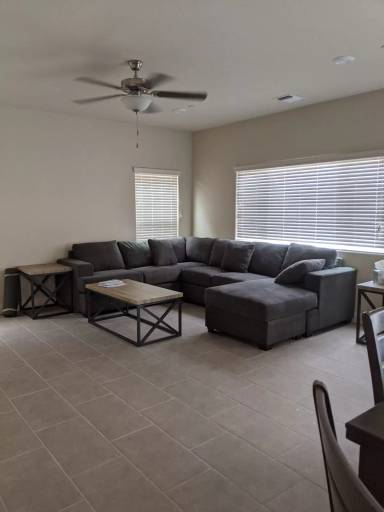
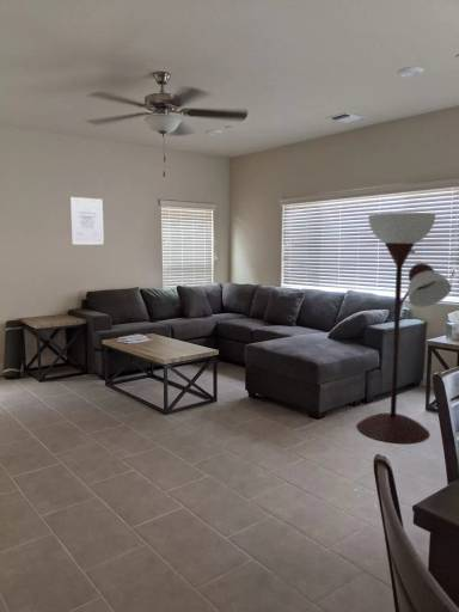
+ wall art [69,196,105,246]
+ floor lamp [355,212,453,445]
